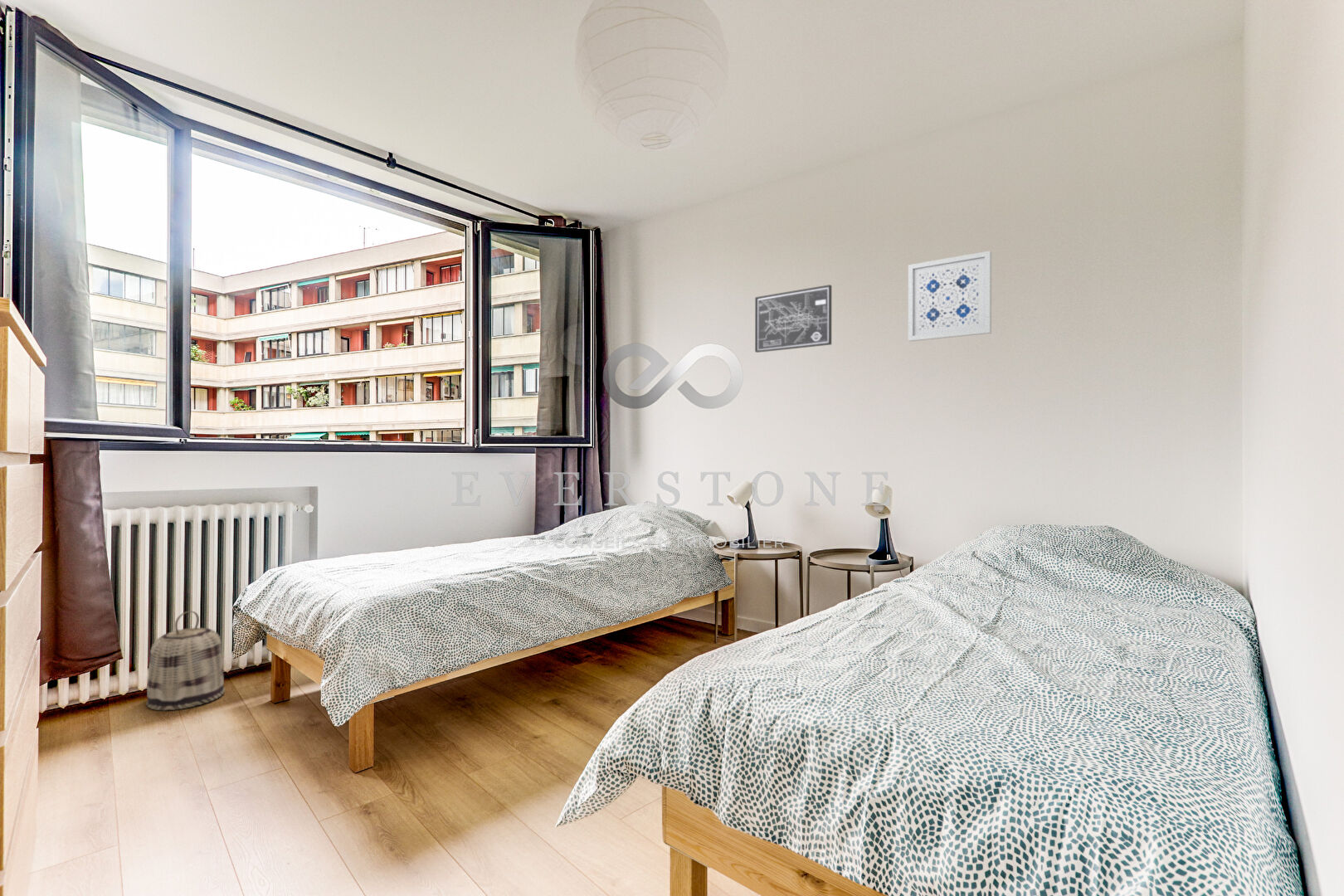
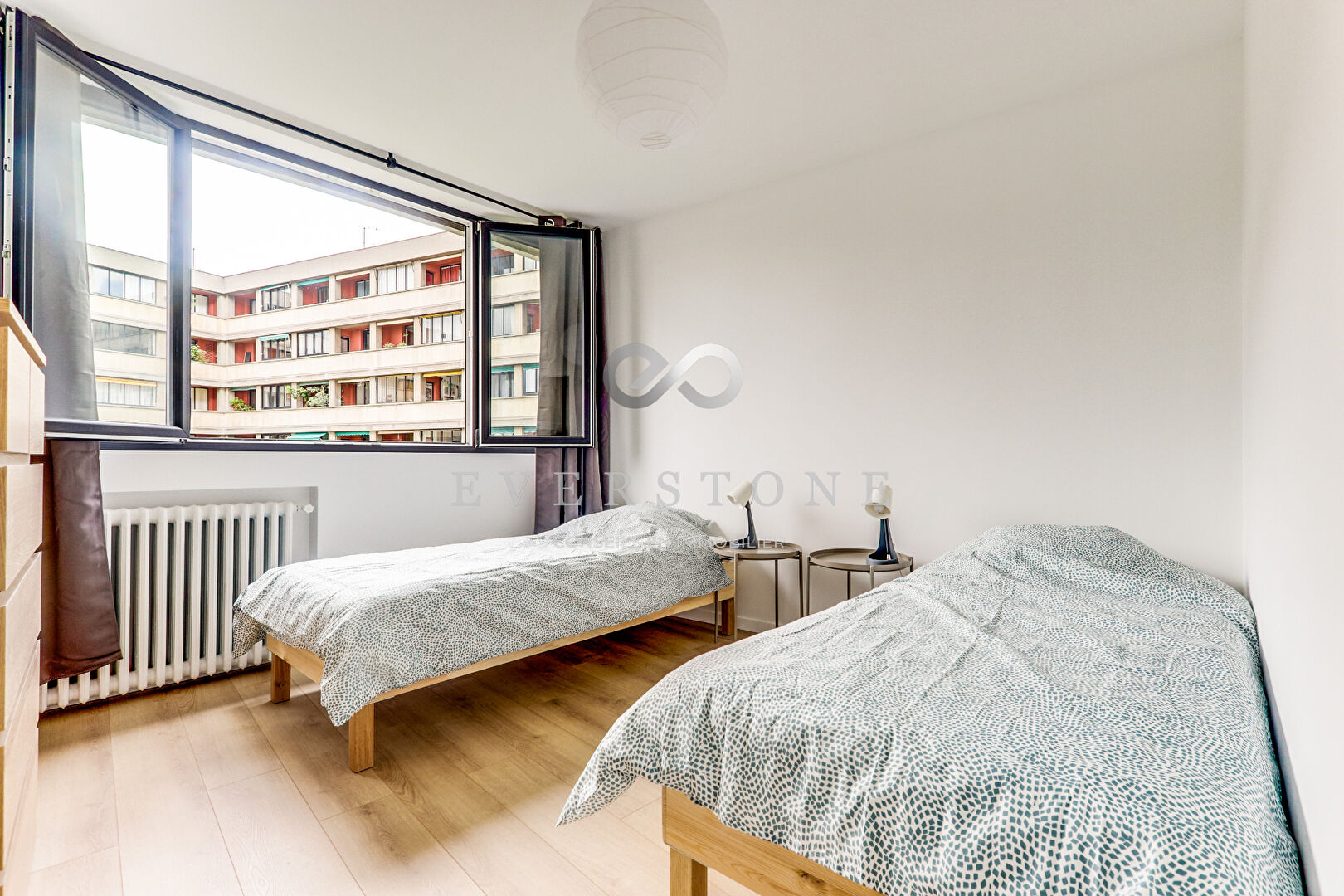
- wall art [908,250,992,343]
- wall art [754,284,832,353]
- basket [145,611,226,711]
